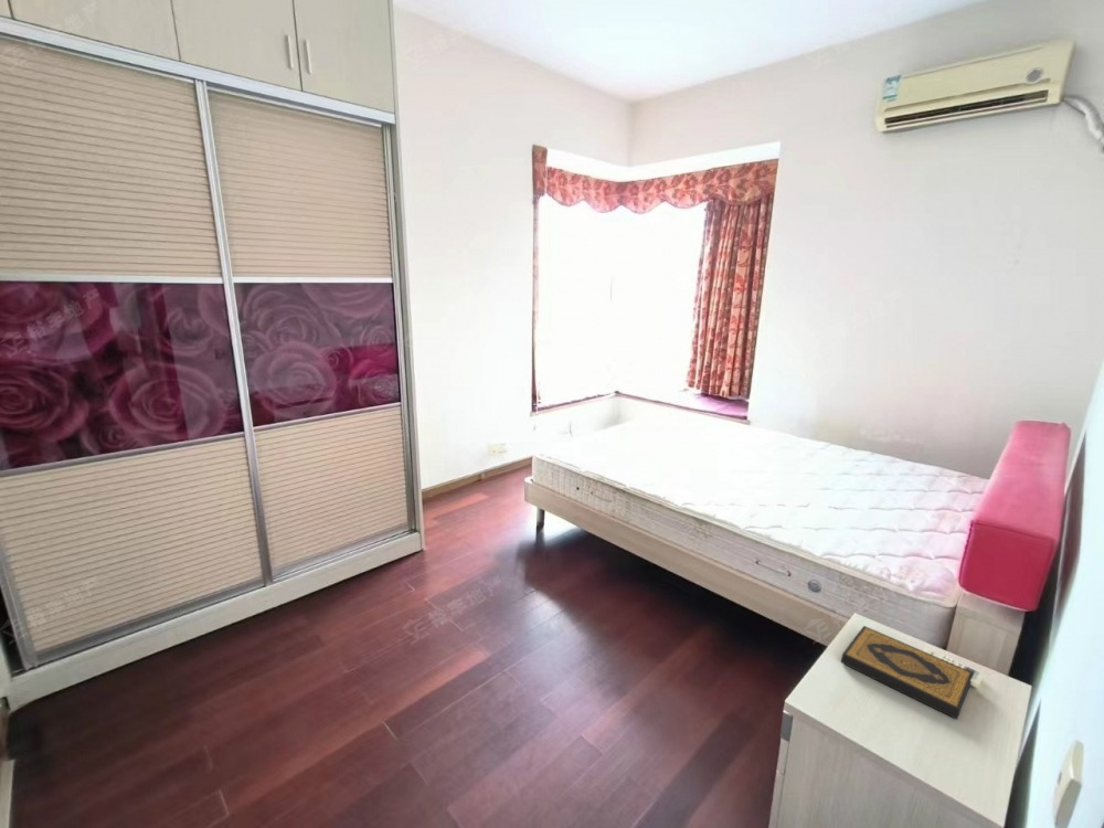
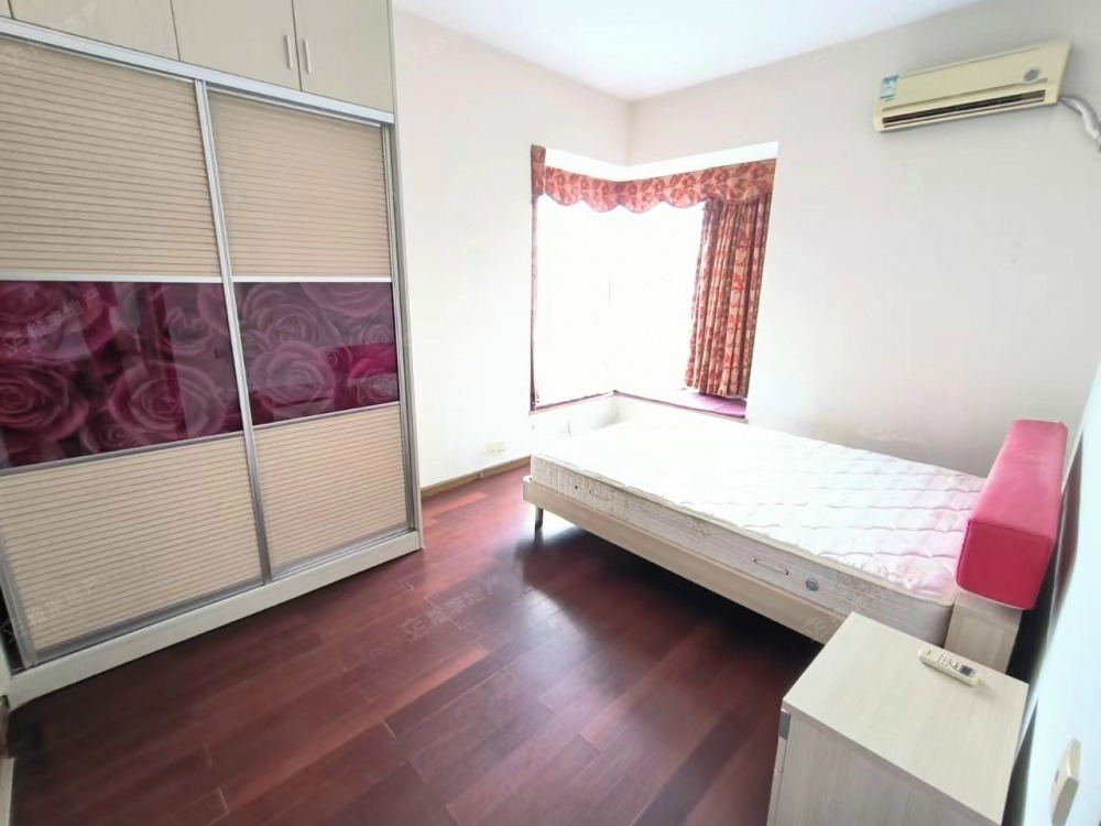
- hardback book [840,625,975,720]
